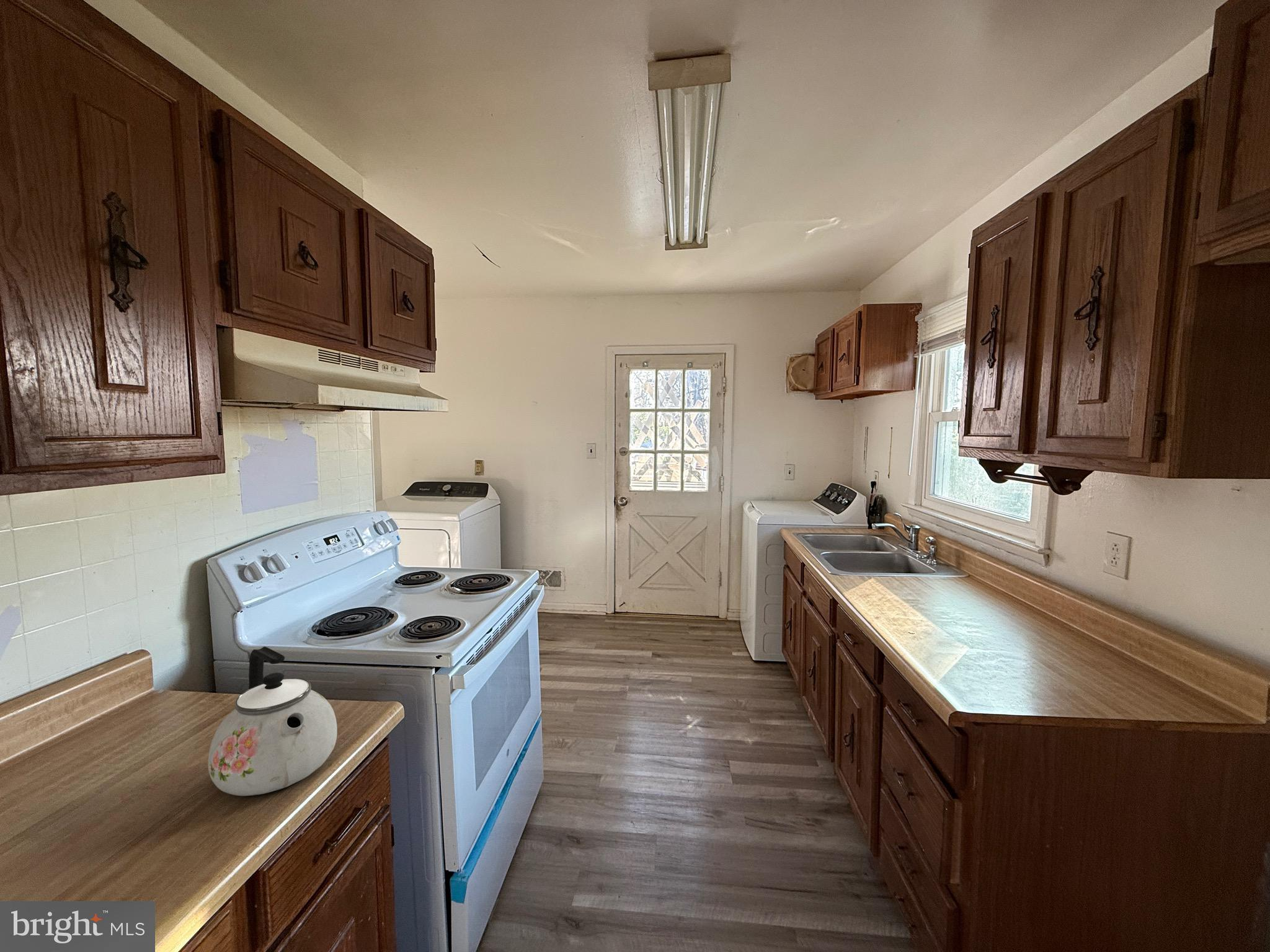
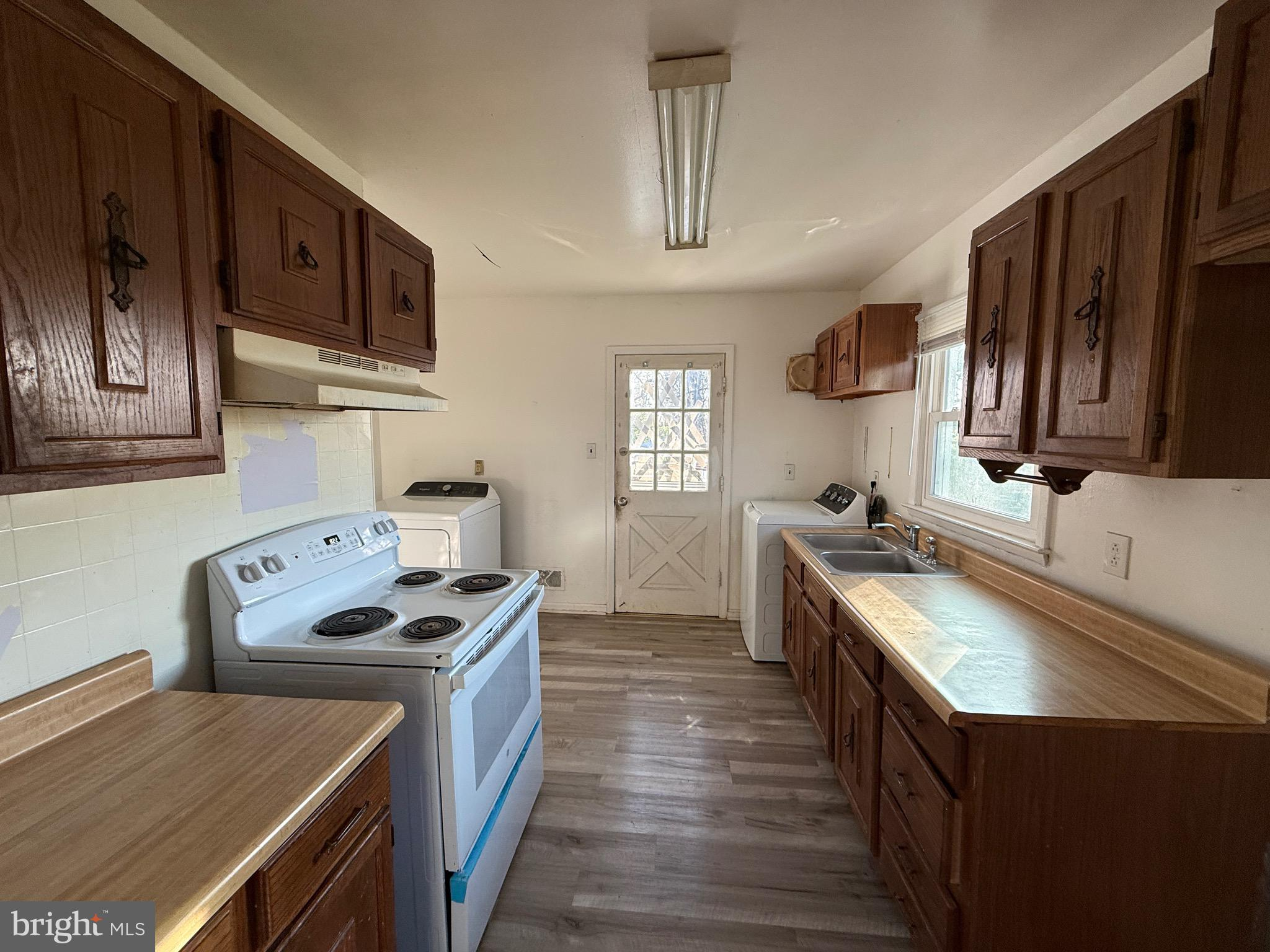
- kettle [208,646,338,796]
